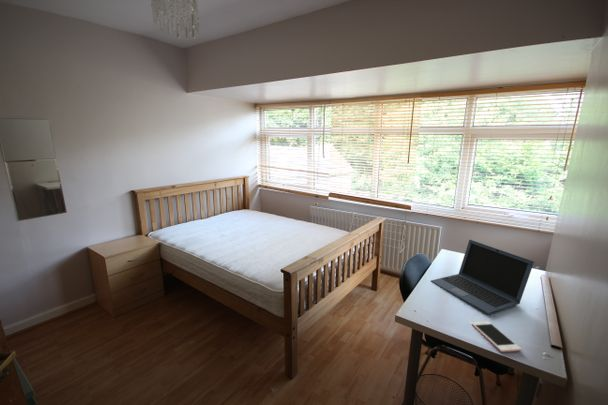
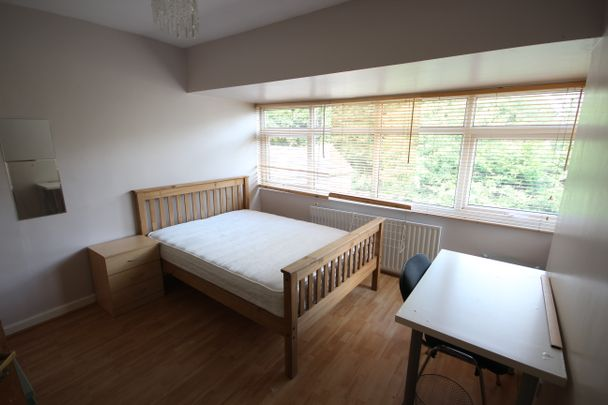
- cell phone [471,321,522,353]
- laptop [430,239,535,316]
